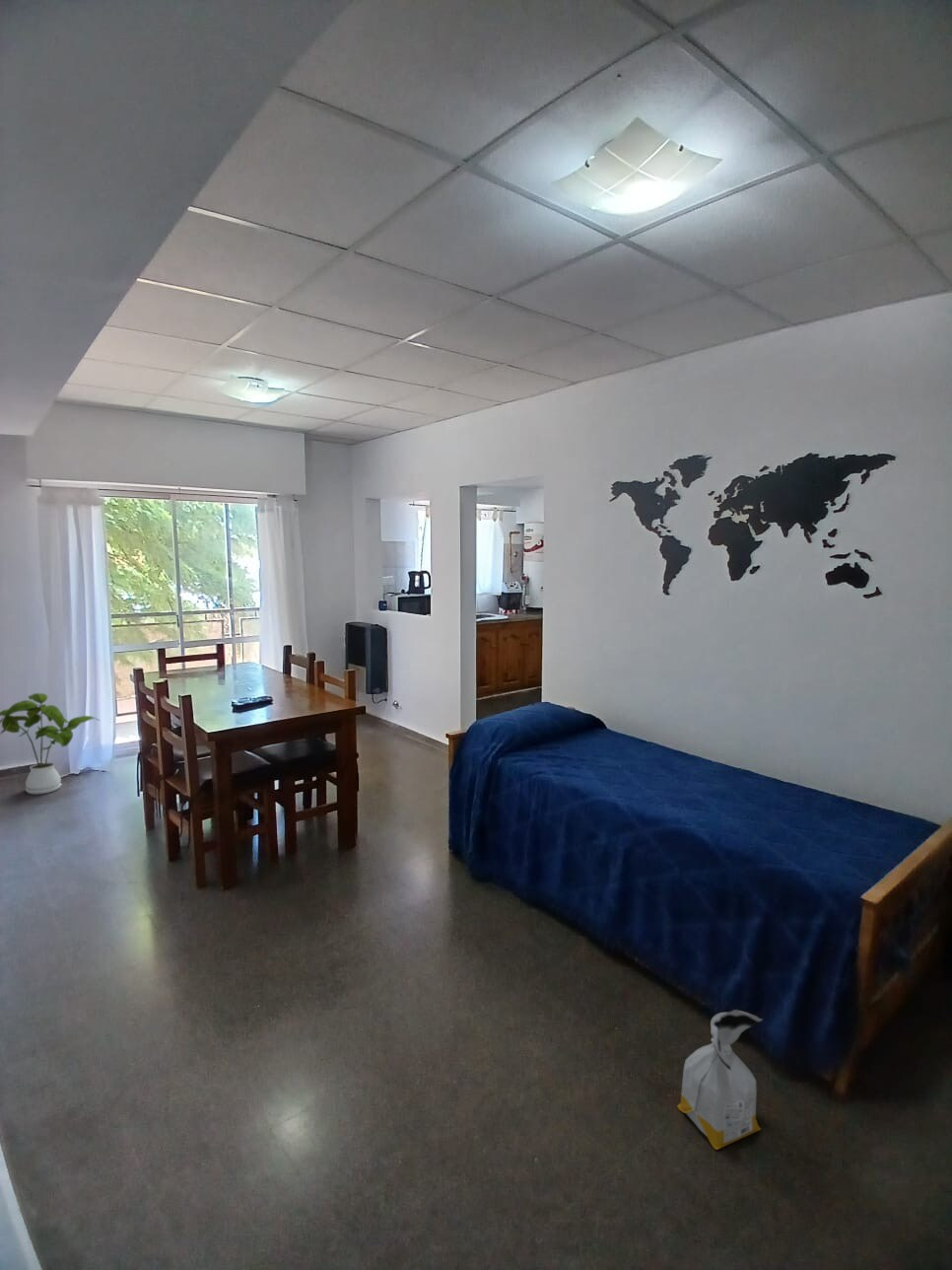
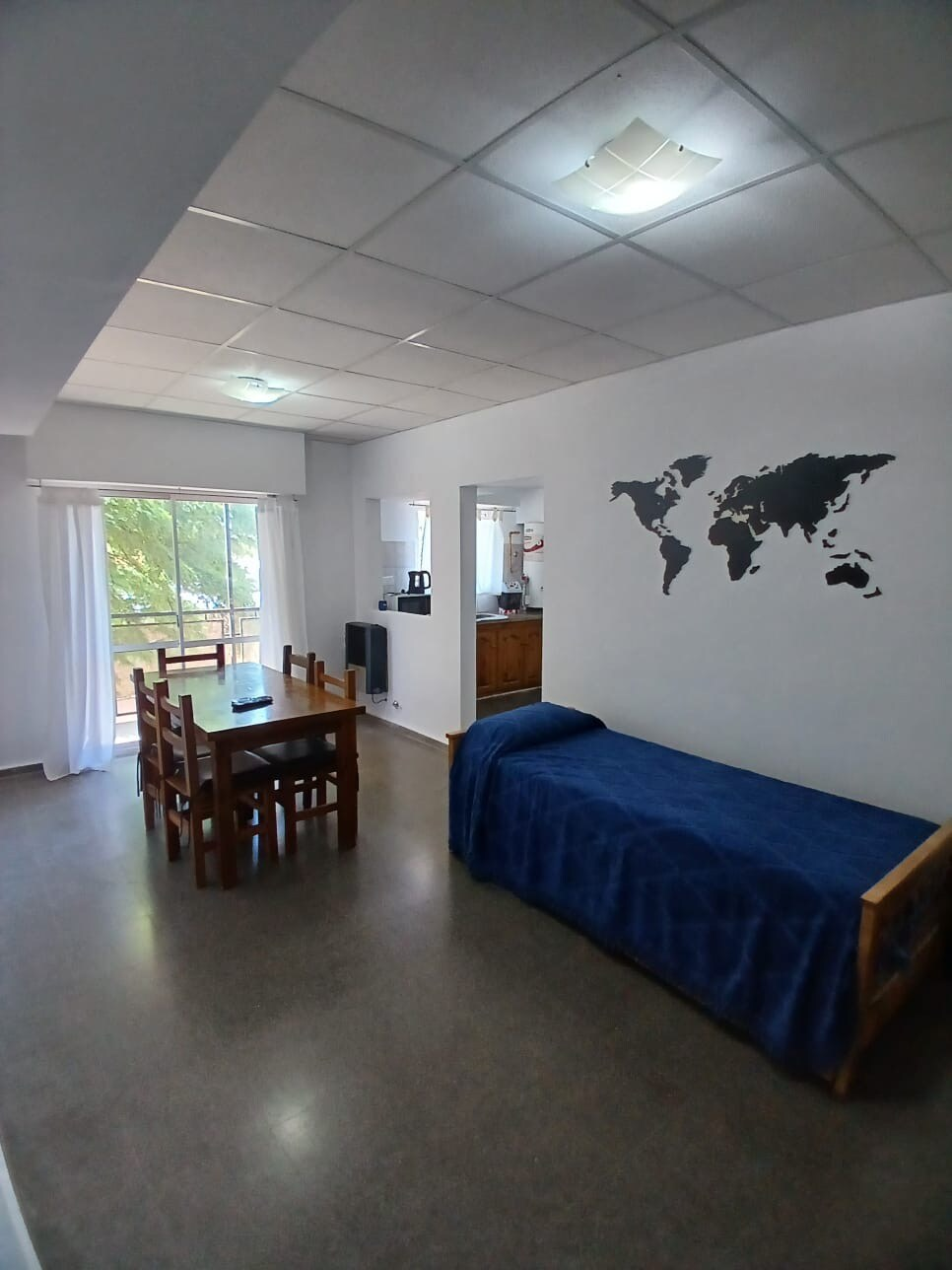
- house plant [0,692,101,795]
- bag [676,1009,764,1151]
